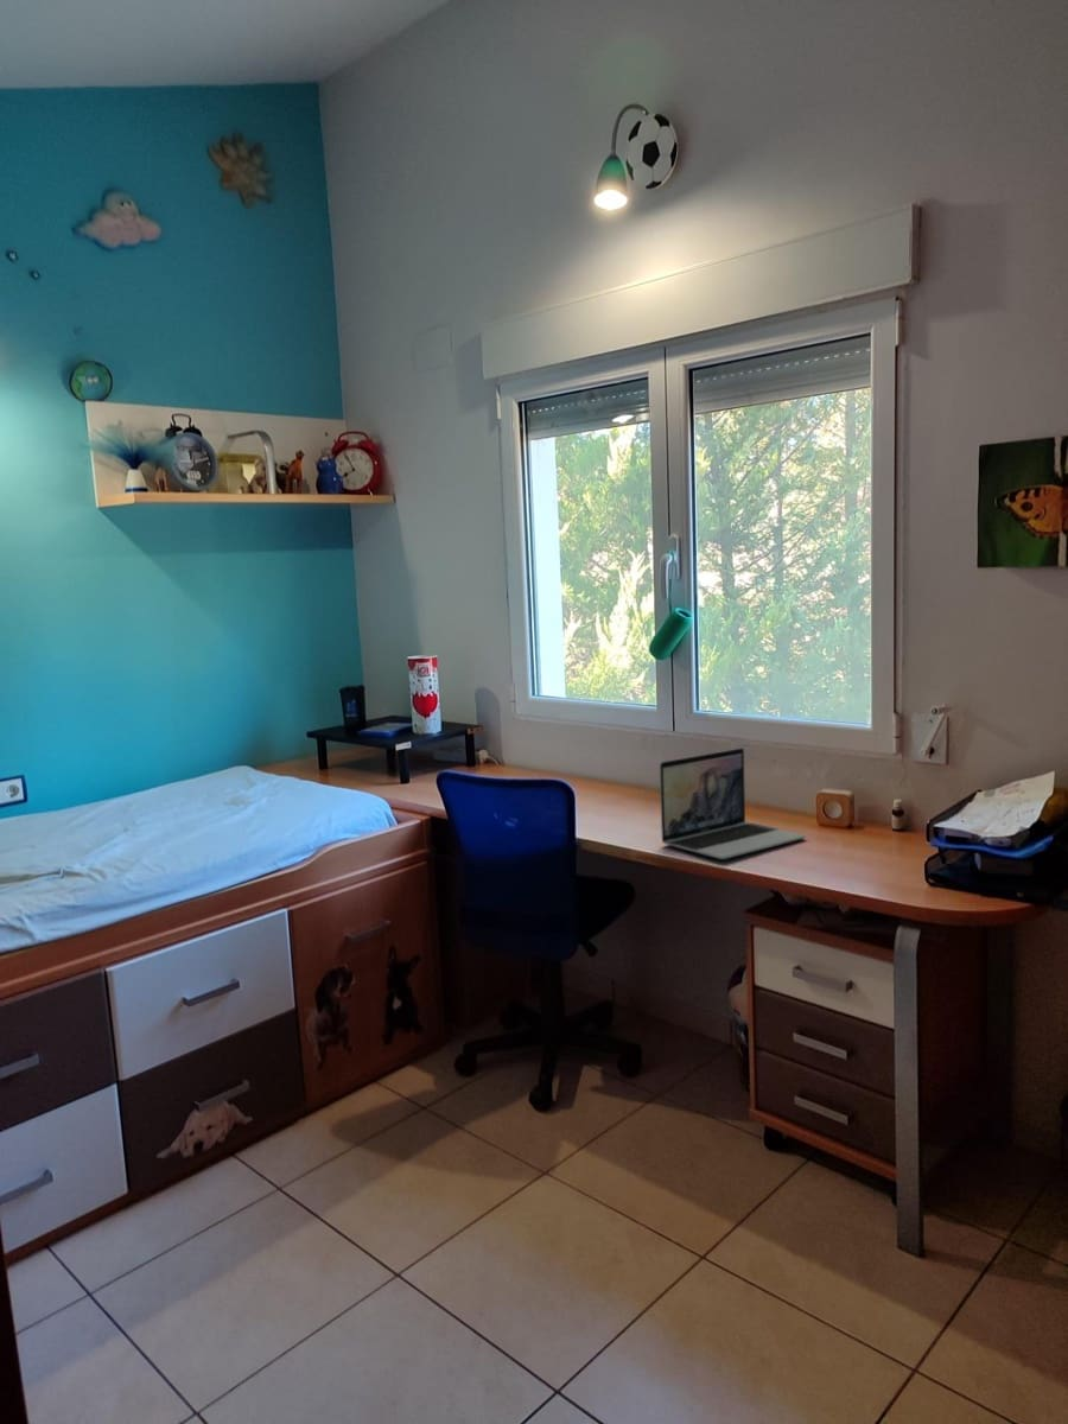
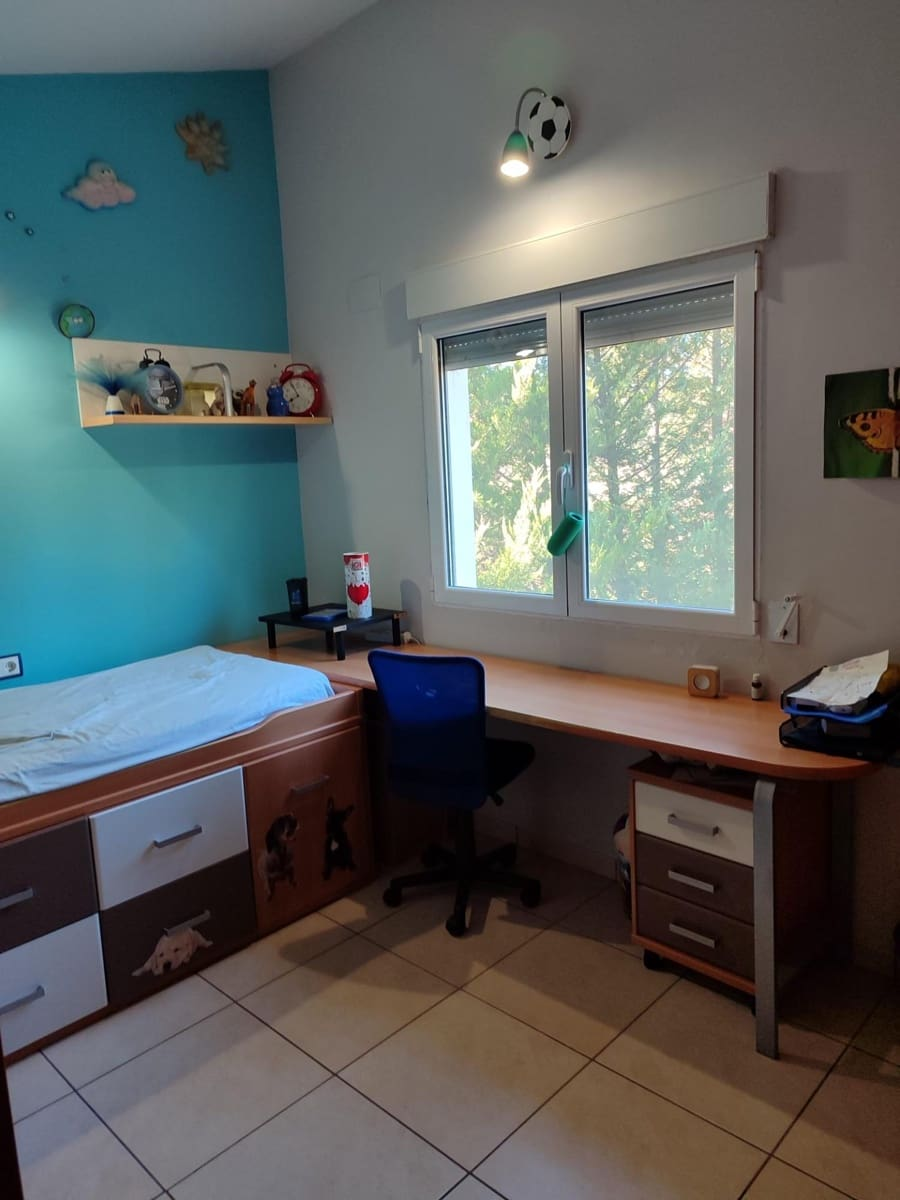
- laptop [659,746,807,860]
